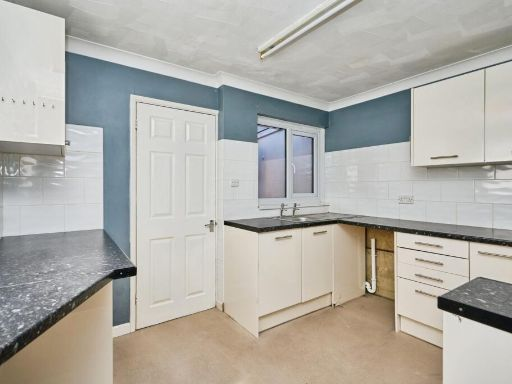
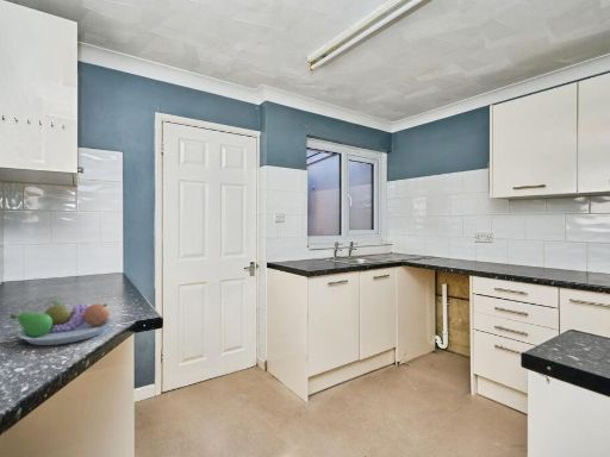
+ fruit bowl [10,299,114,346]
